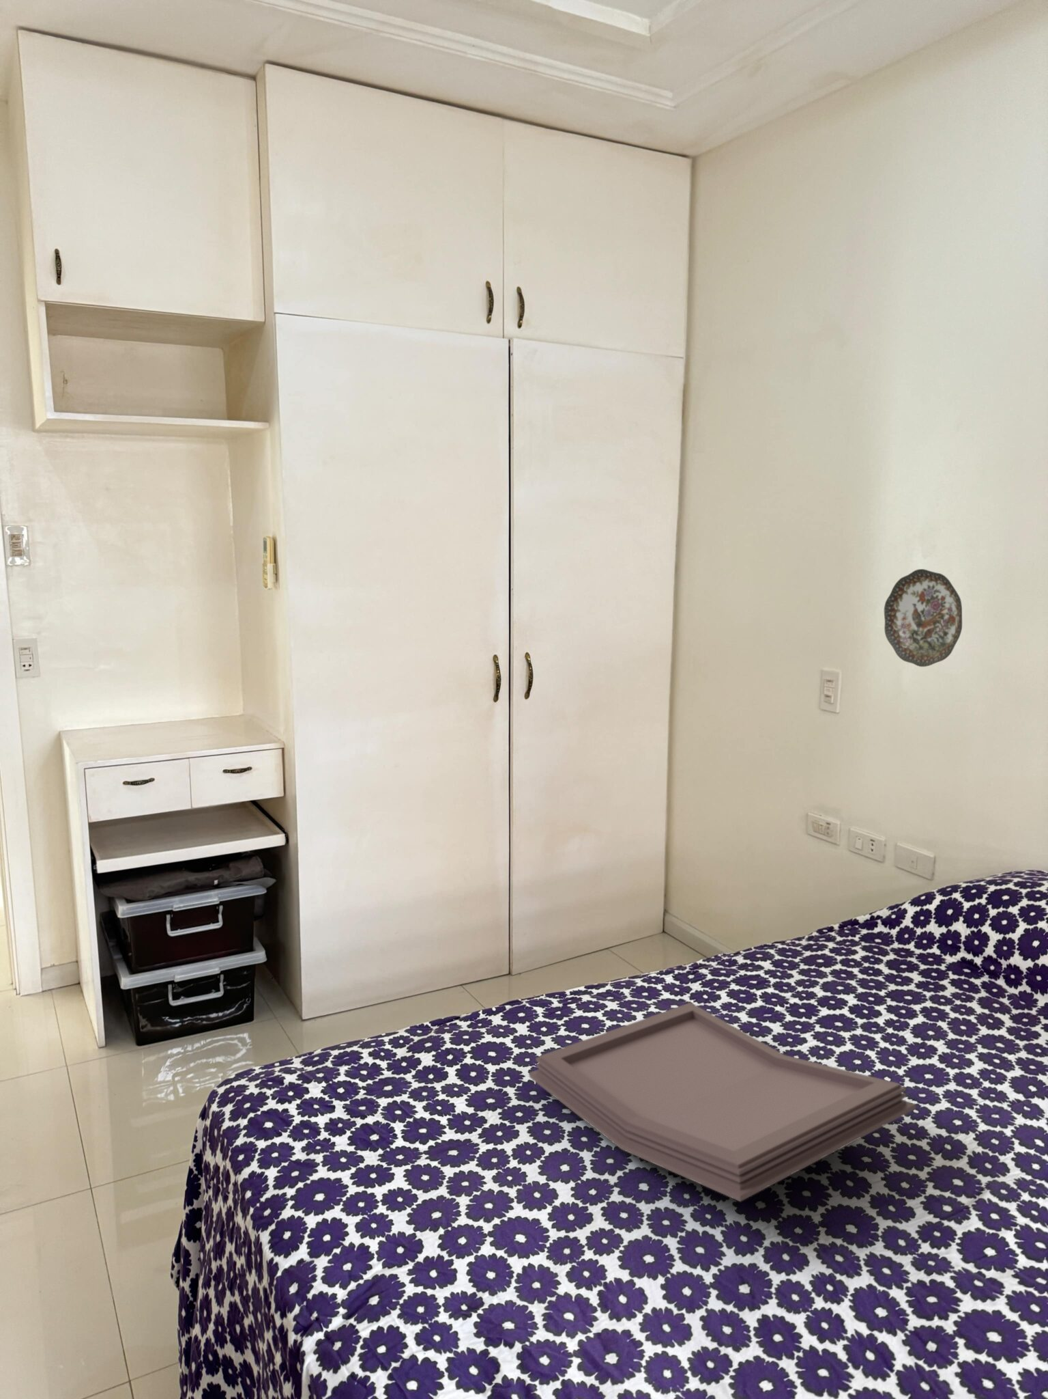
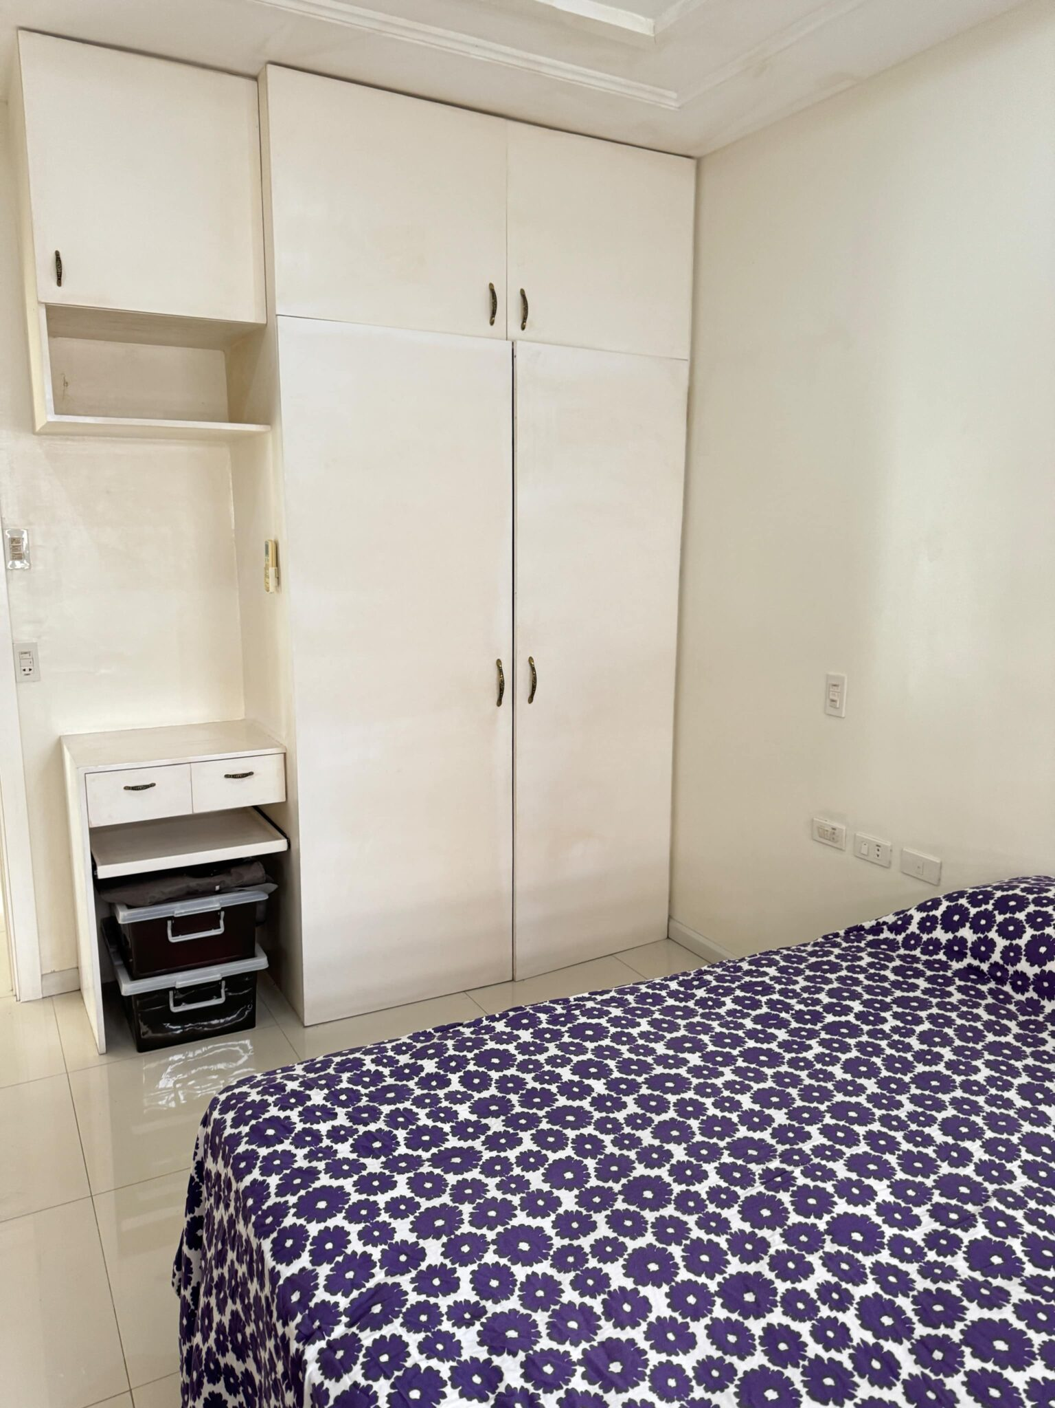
- decorative plate [884,568,963,668]
- serving tray [528,1002,917,1202]
